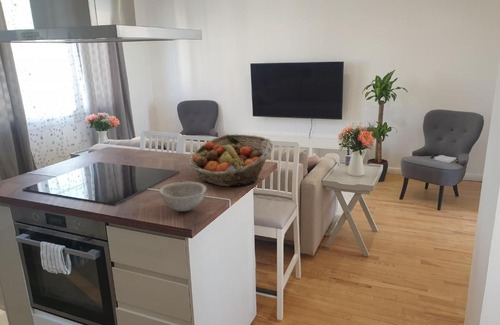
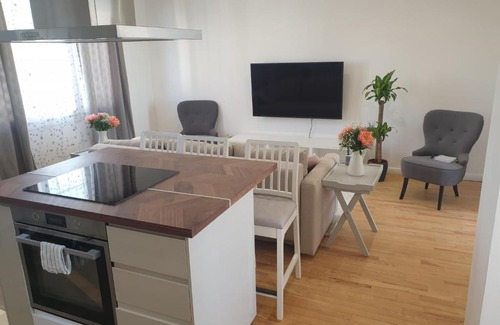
- bowl [158,181,209,212]
- fruit basket [188,133,274,188]
